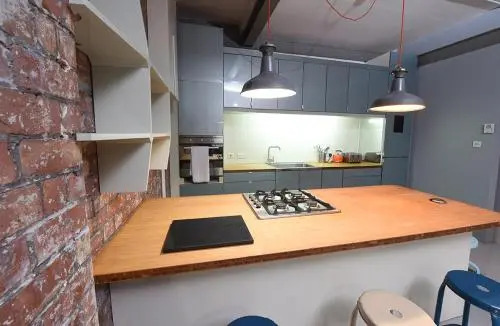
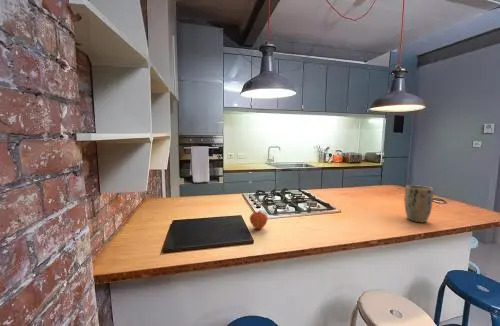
+ fruit [249,209,269,231]
+ plant pot [403,184,434,223]
